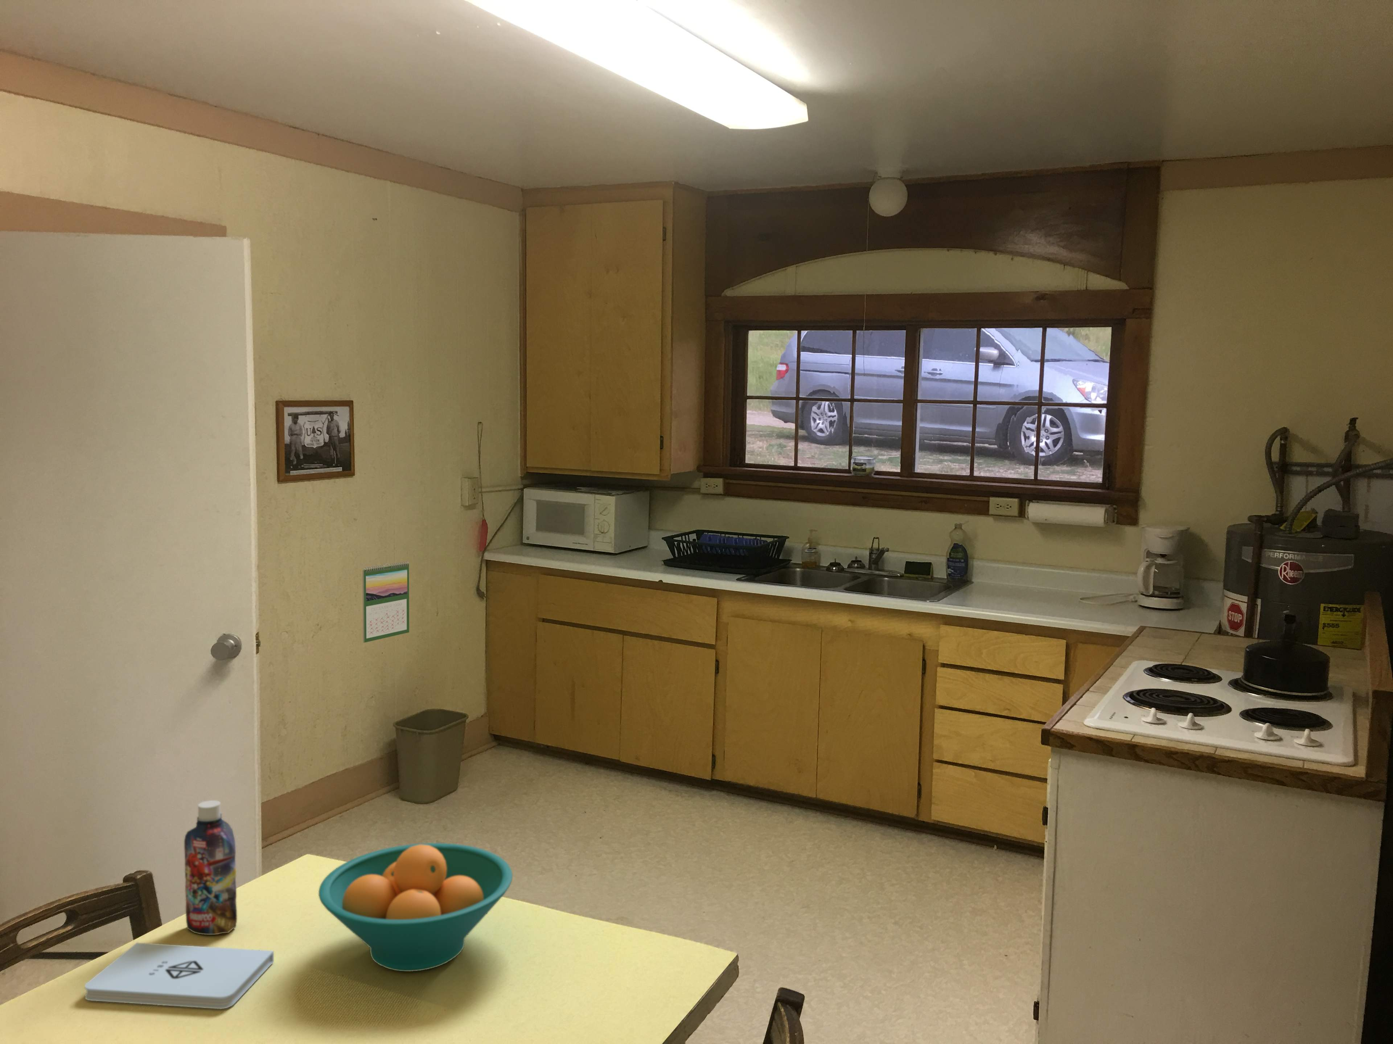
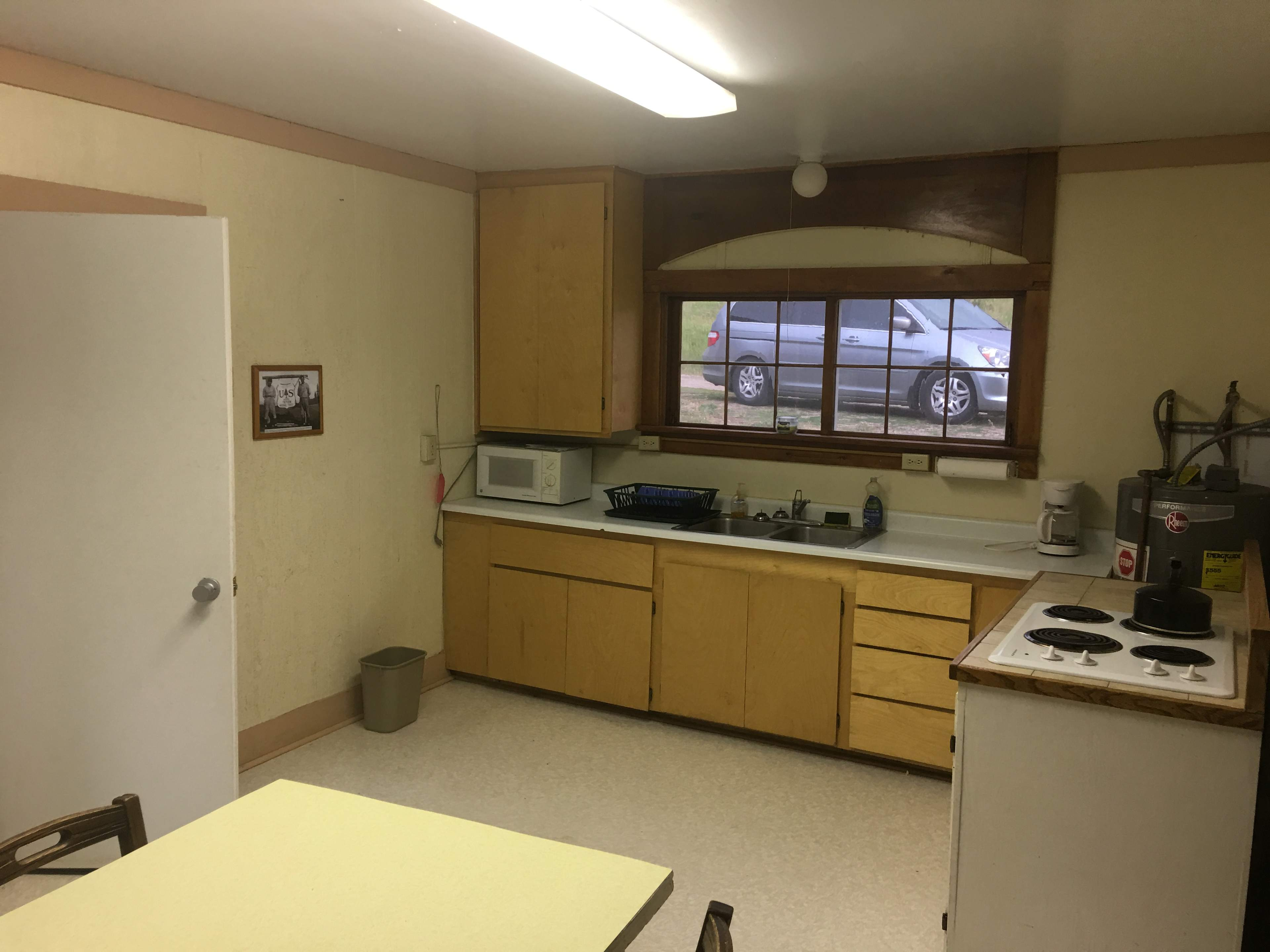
- fruit bowl [318,843,513,972]
- bottle [184,801,238,935]
- calendar [362,561,409,643]
- notepad [84,942,274,1009]
